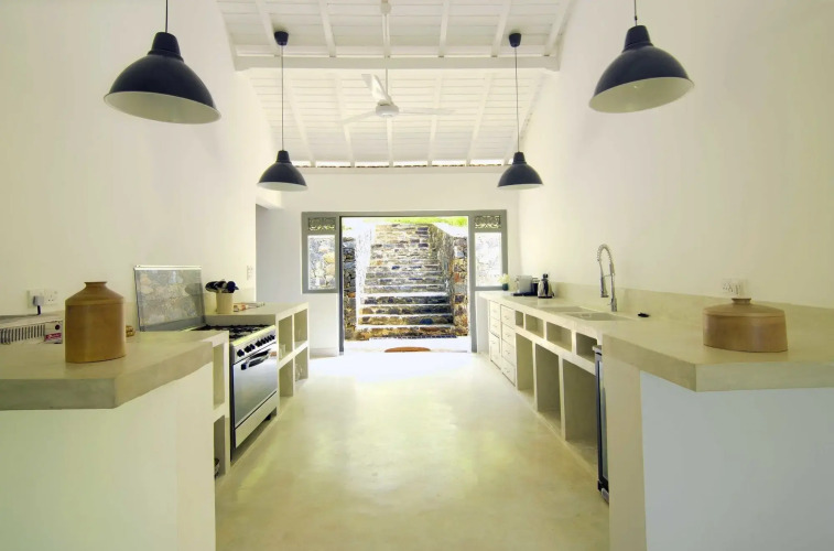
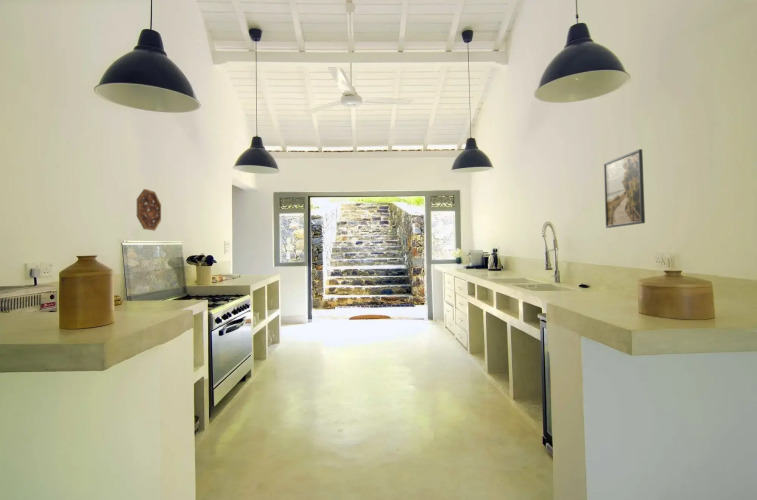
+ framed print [603,148,646,229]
+ decorative platter [136,188,162,232]
